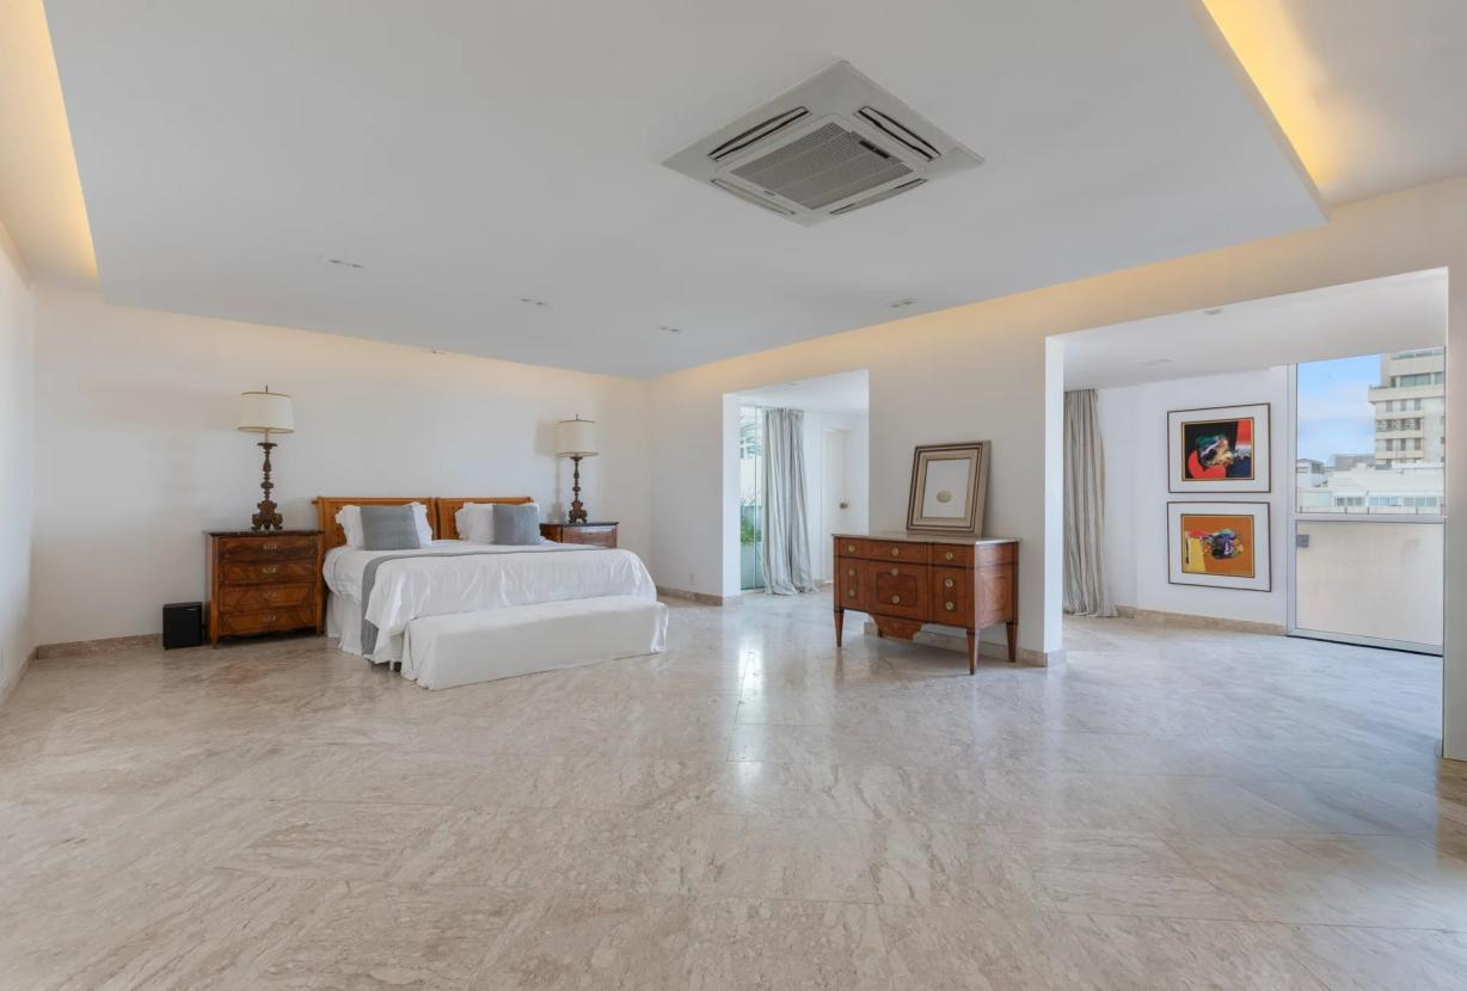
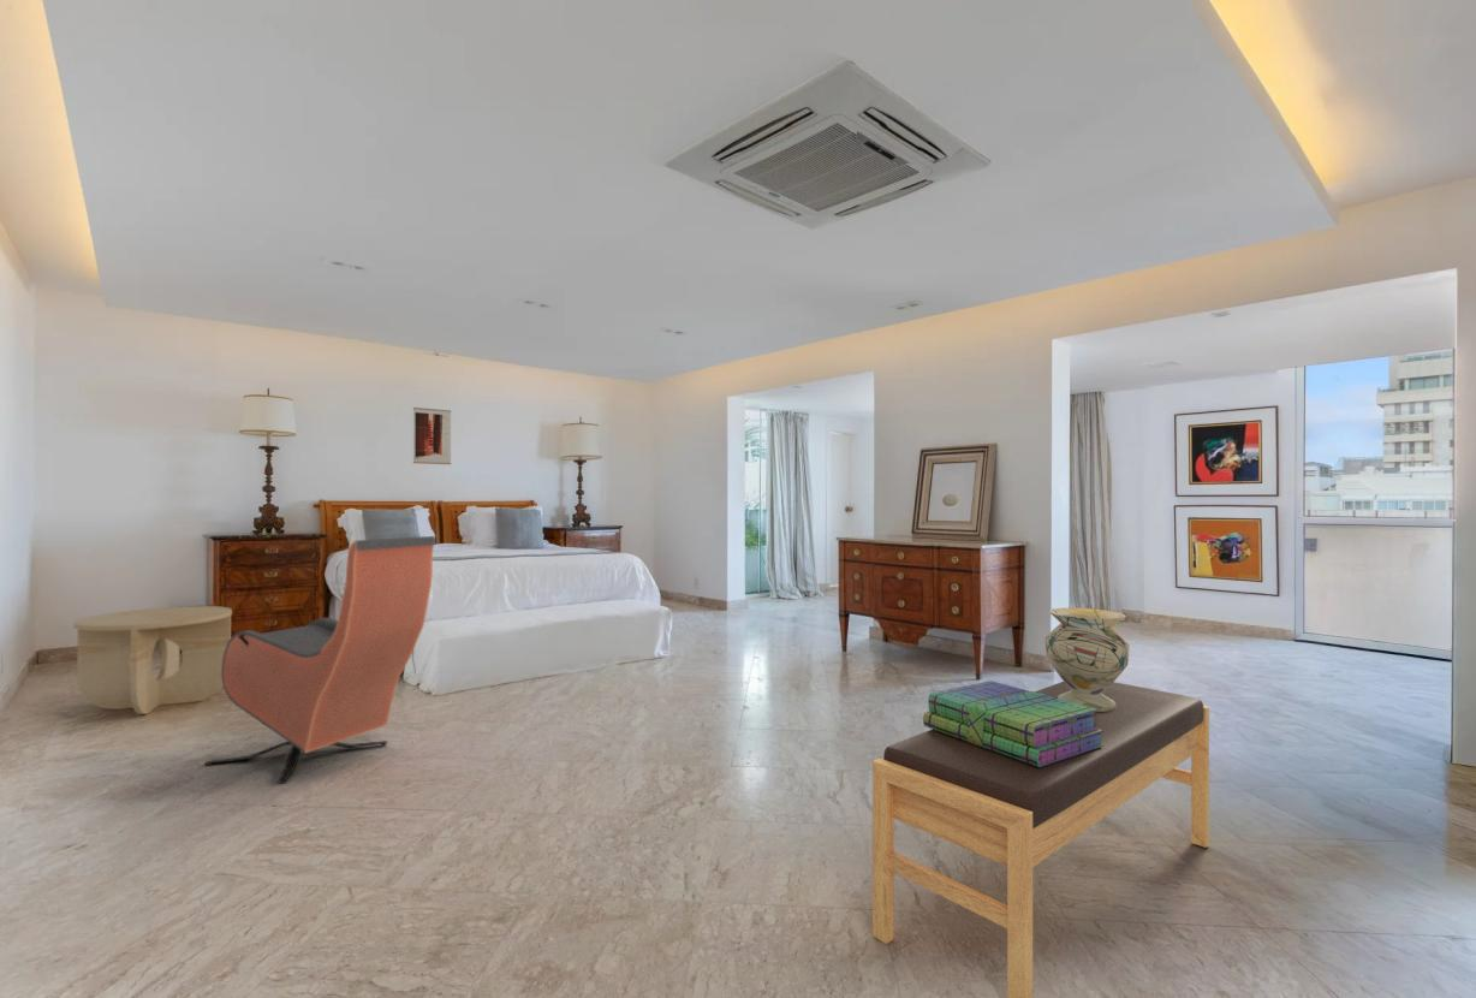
+ decorative vase [1044,607,1131,712]
+ wall art [412,406,452,465]
+ armchair [203,535,436,785]
+ stack of books [922,679,1105,767]
+ side table [72,605,233,715]
+ bench [871,681,1210,998]
